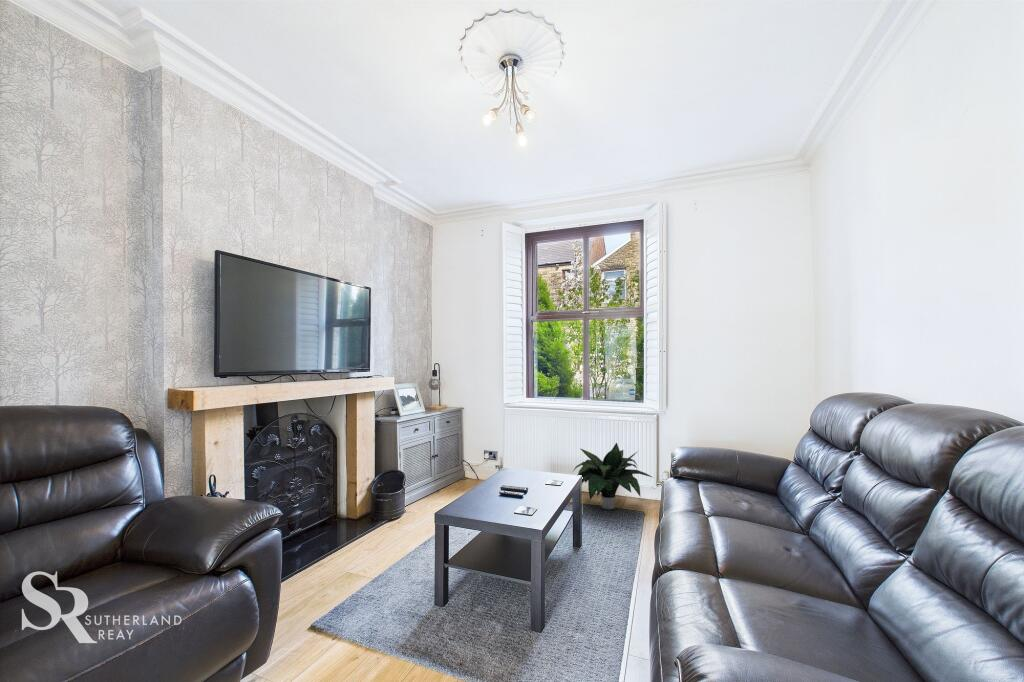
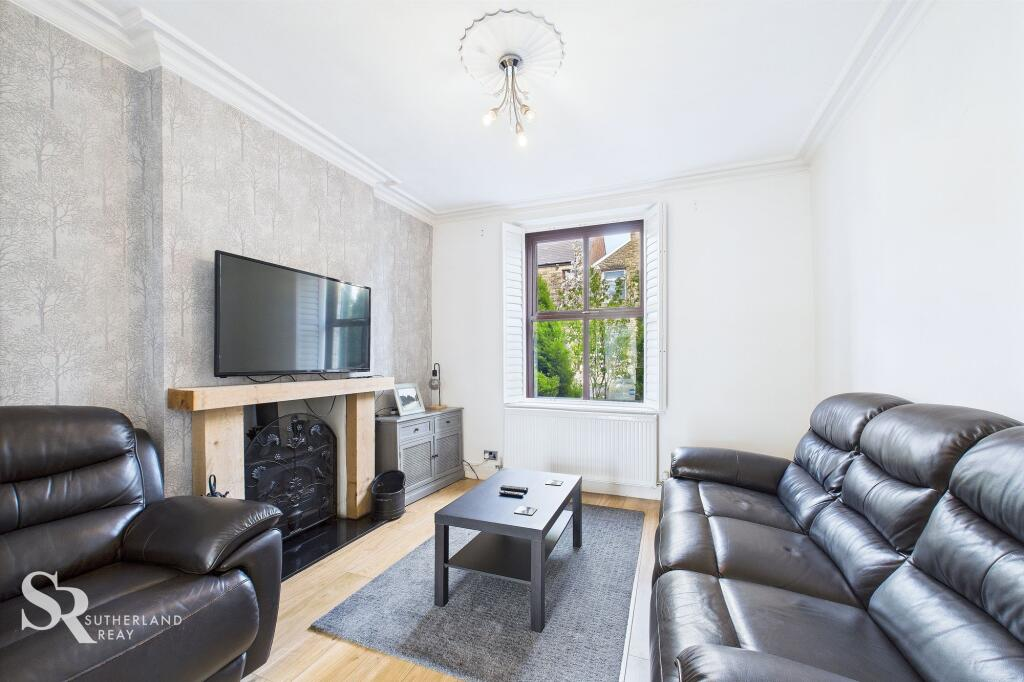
- potted plant [571,441,654,510]
